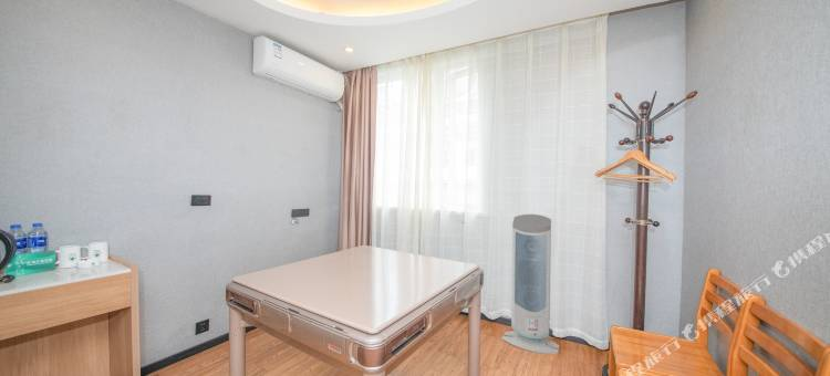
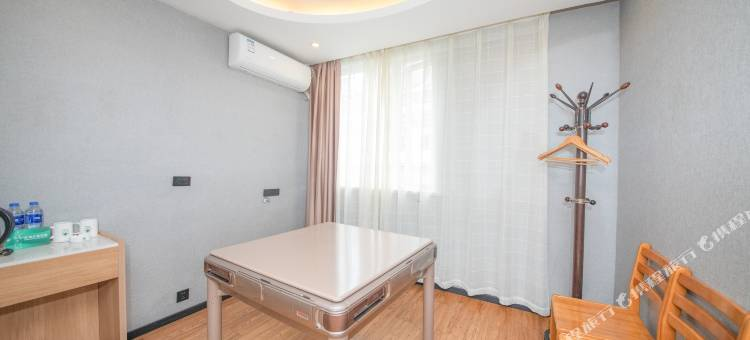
- air purifier [501,213,560,355]
